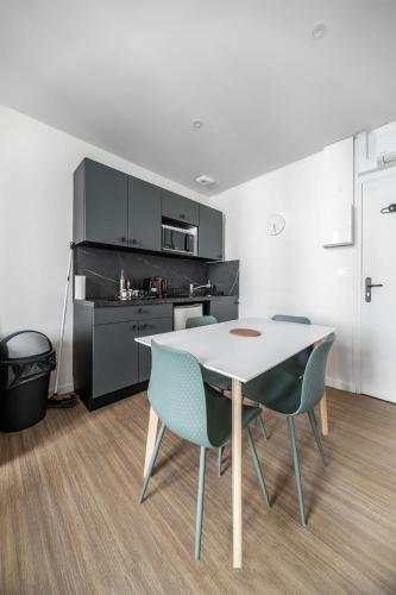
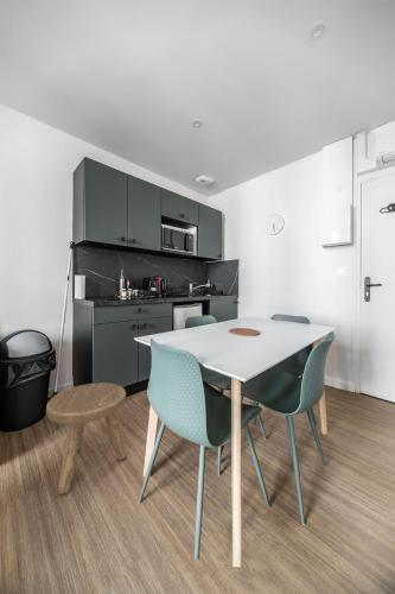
+ stool [45,381,128,495]
